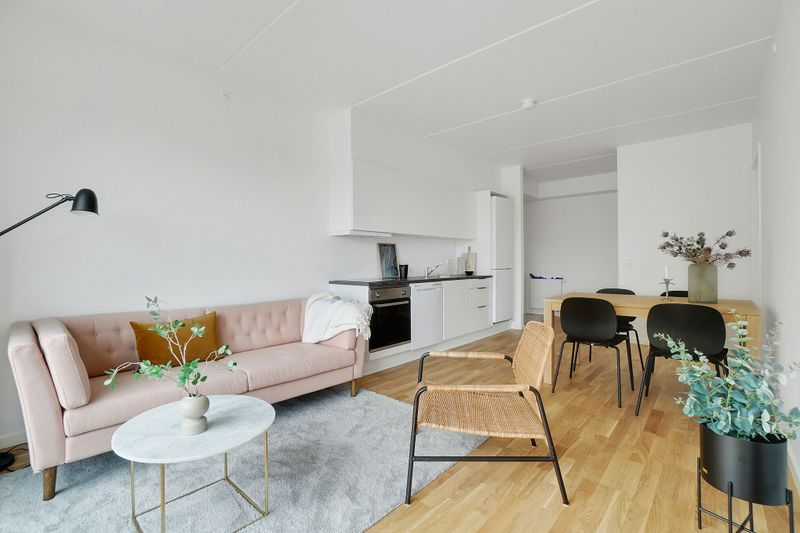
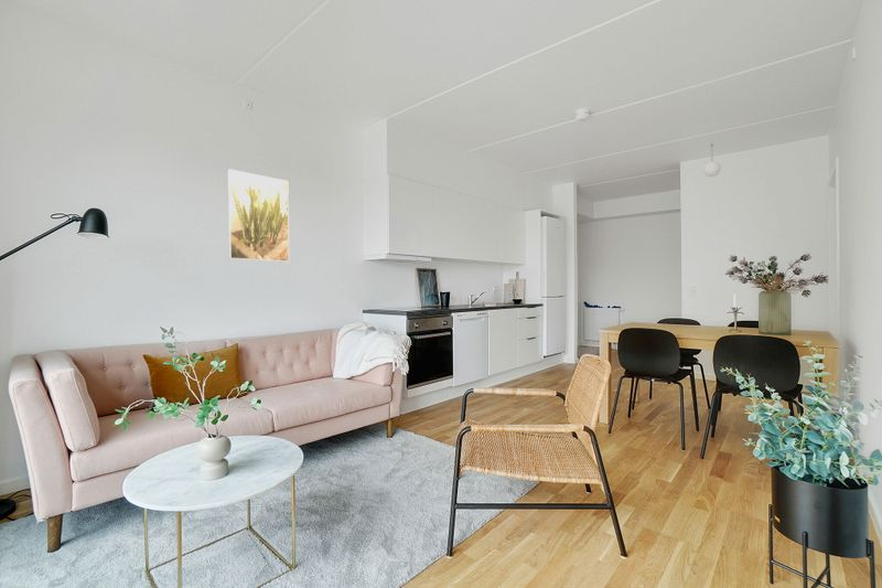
+ pendant lamp [702,142,722,178]
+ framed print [227,168,290,263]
